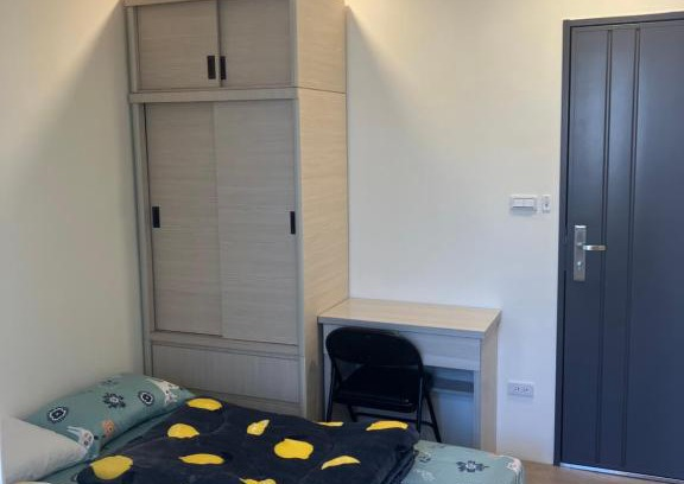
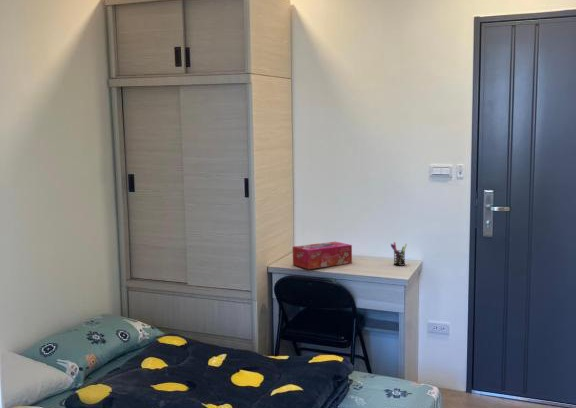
+ tissue box [292,241,353,270]
+ pen holder [390,241,408,266]
